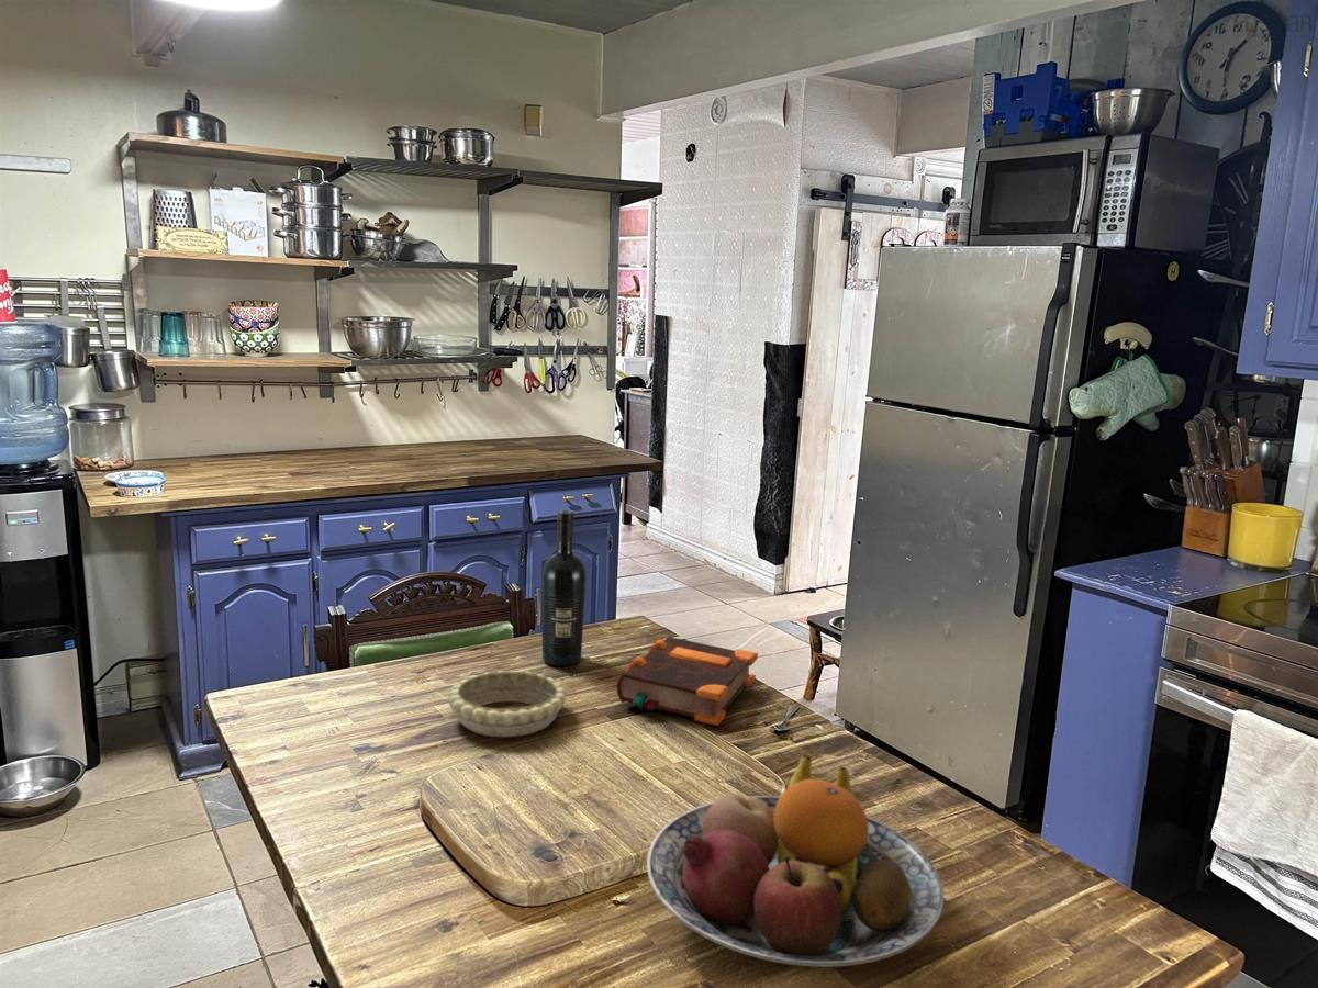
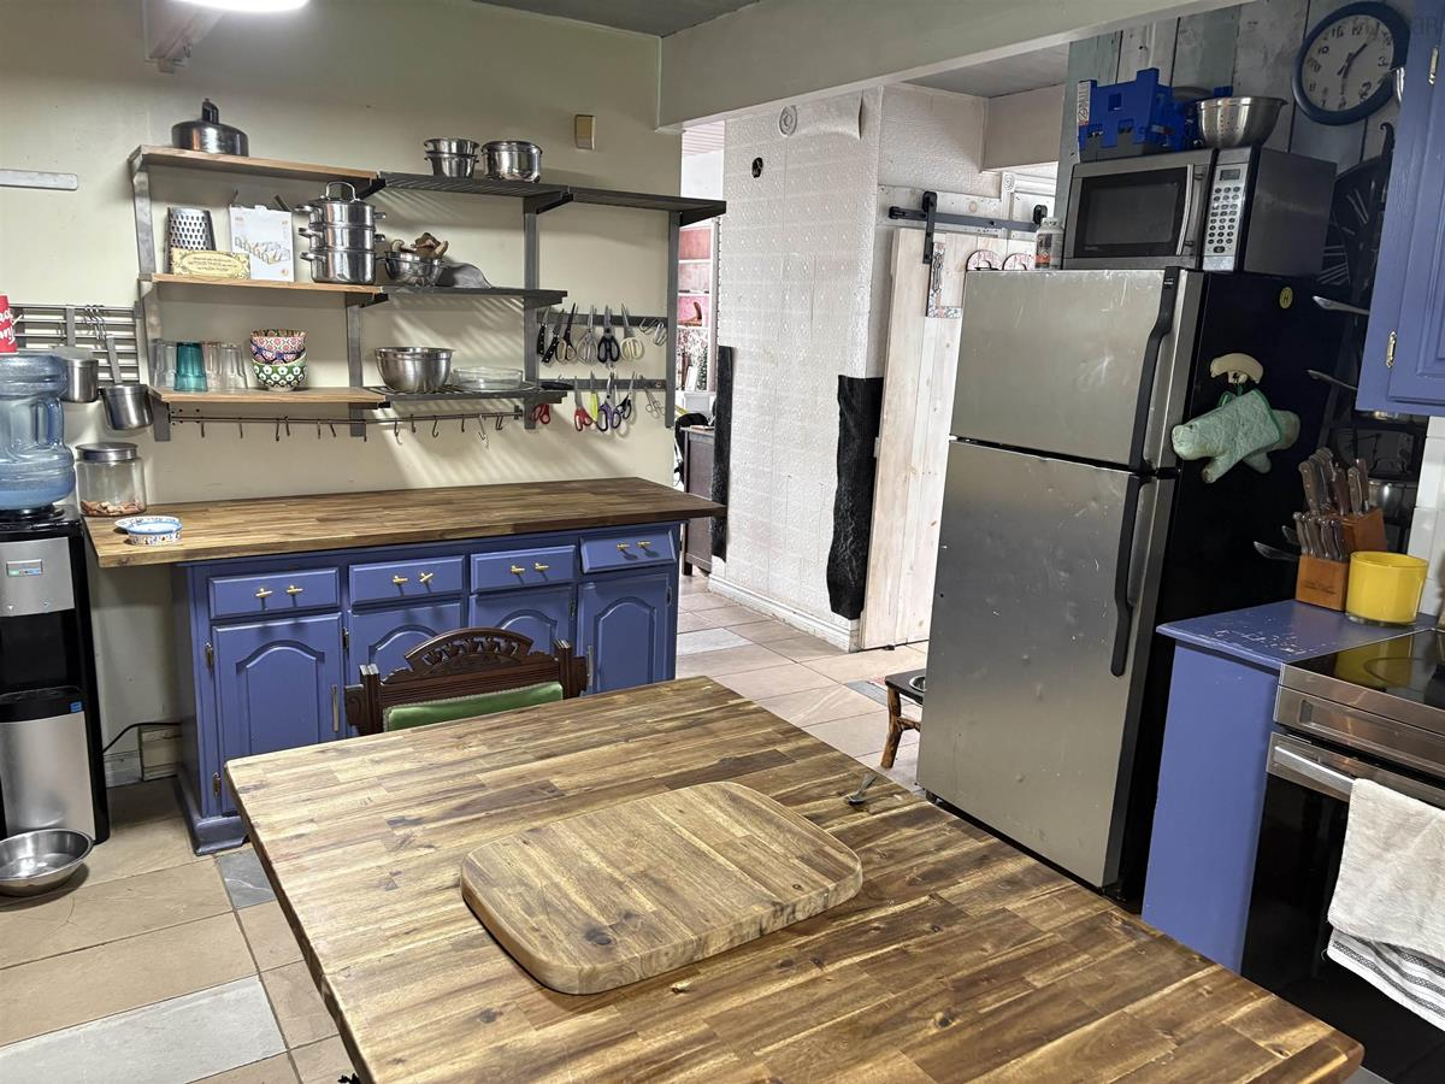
- wine bottle [540,509,587,667]
- bible [616,635,759,727]
- decorative bowl [447,670,567,738]
- fruit bowl [646,753,945,968]
